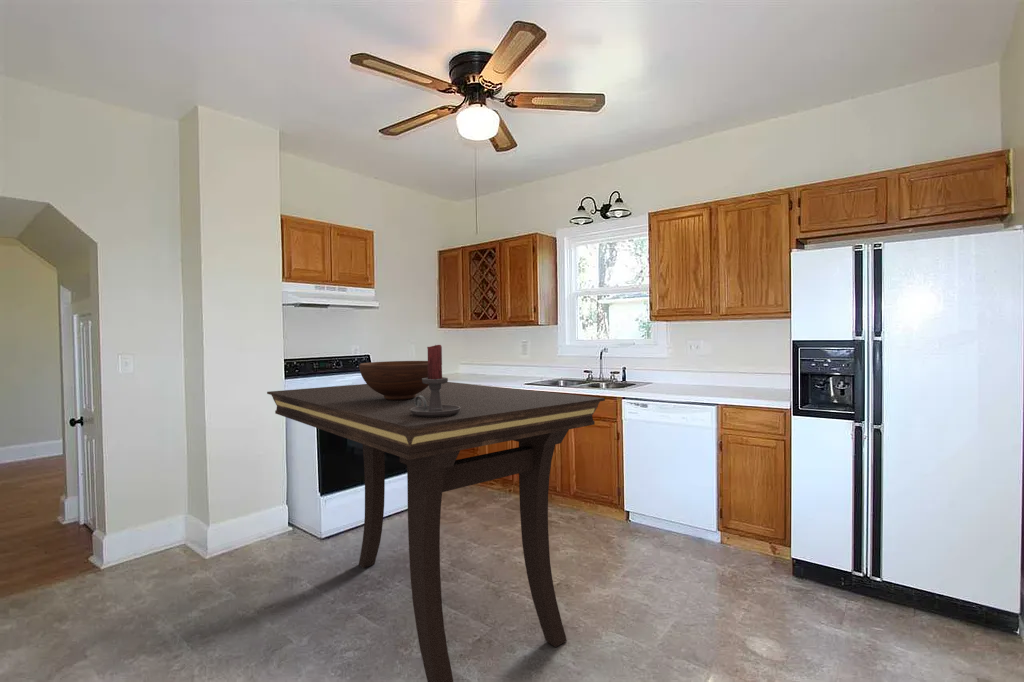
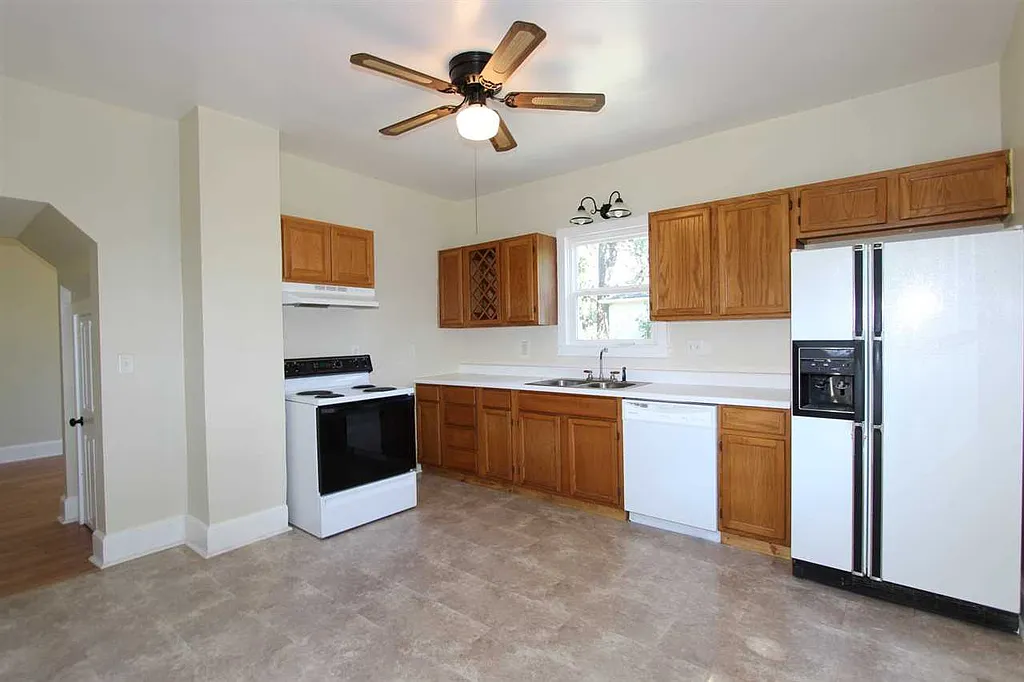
- candle holder [410,344,461,417]
- fruit bowl [358,360,429,400]
- dining table [266,381,606,682]
